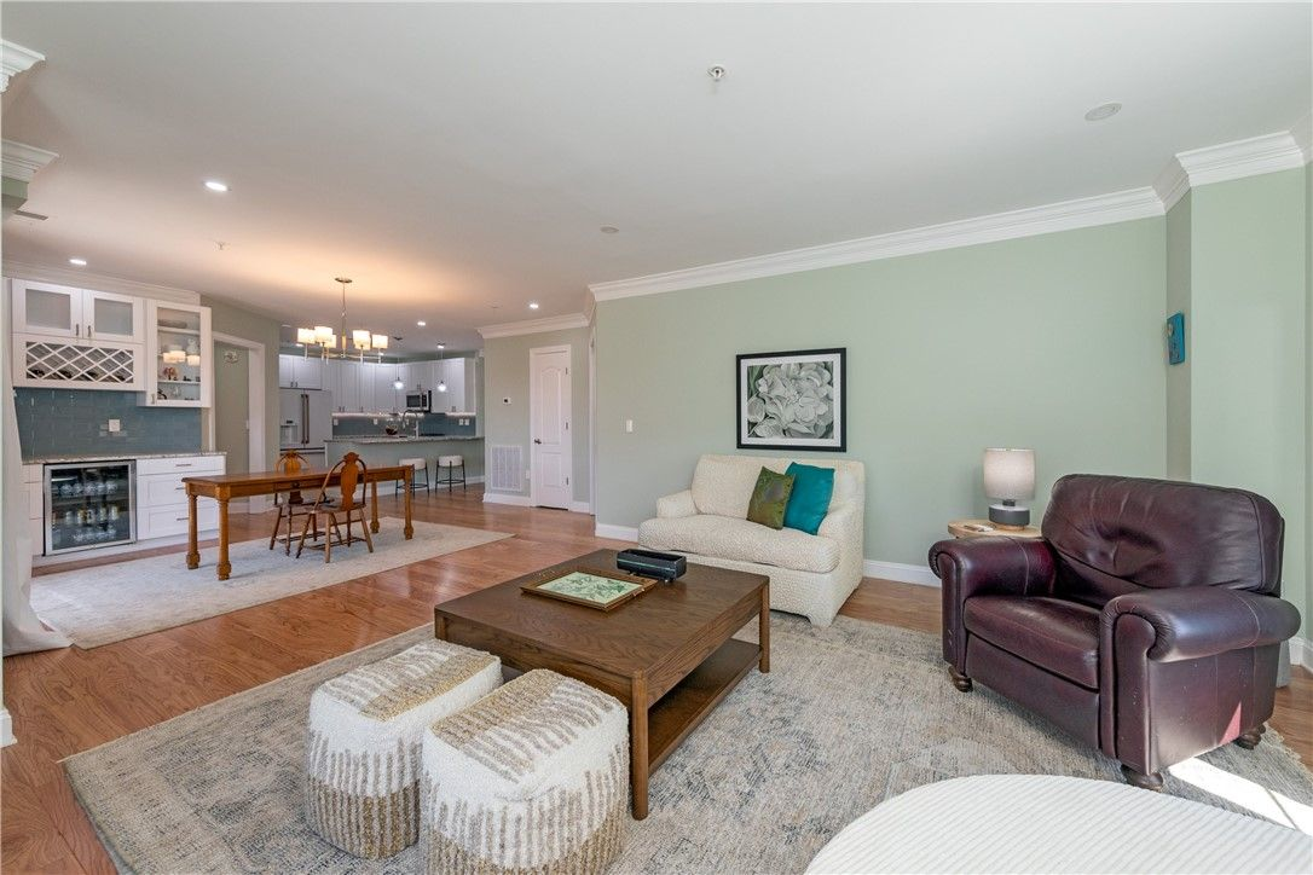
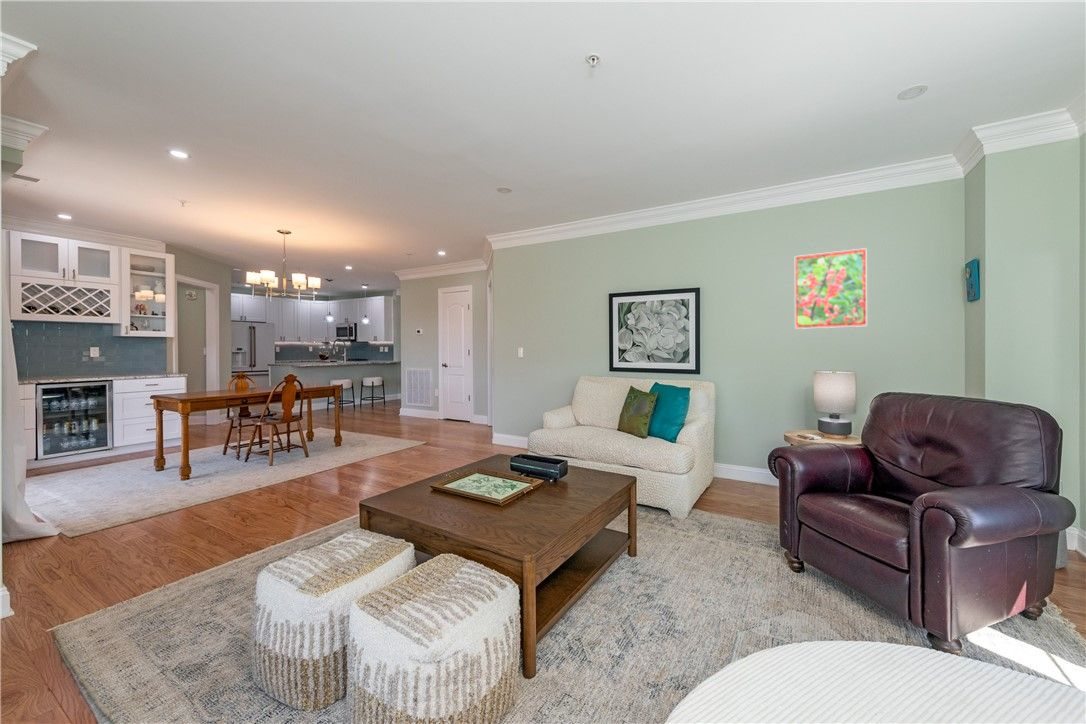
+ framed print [794,247,868,330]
